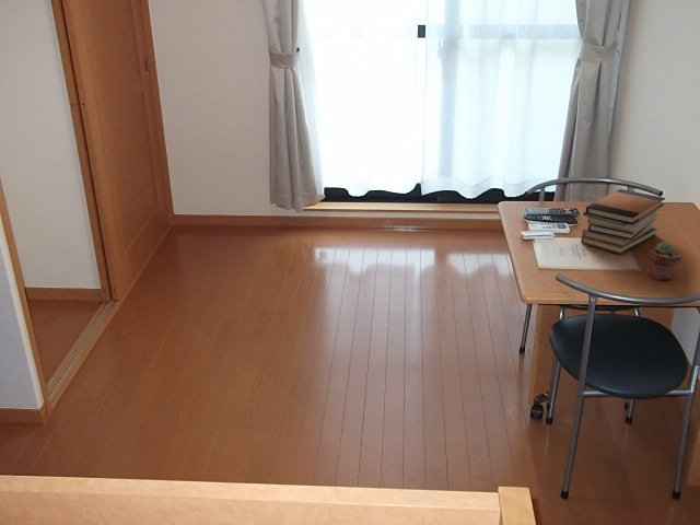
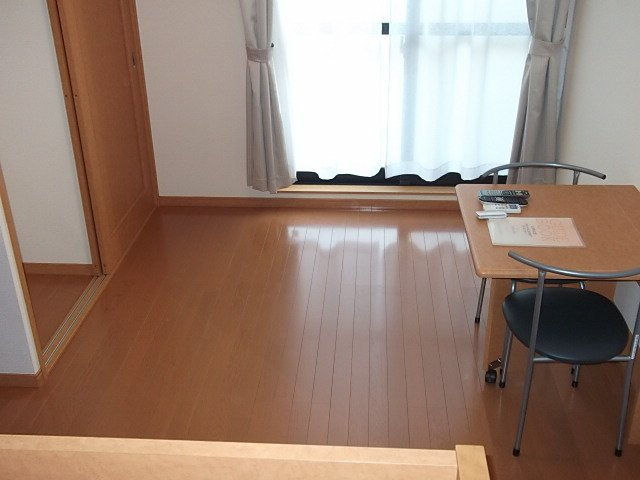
- book stack [580,188,666,255]
- potted succulent [650,241,681,281]
